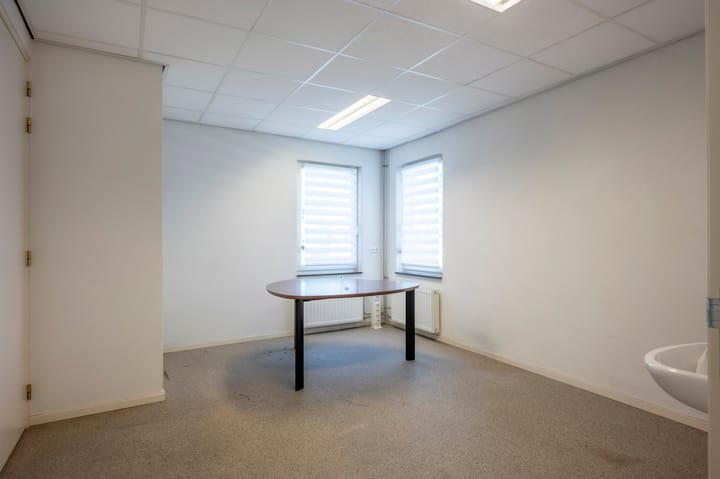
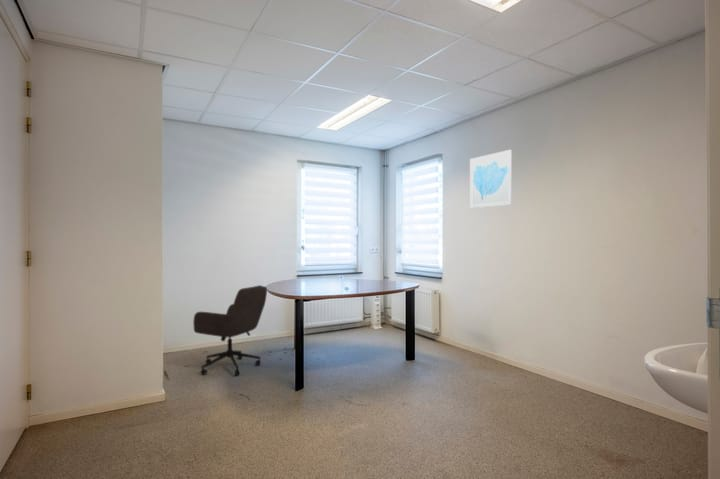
+ office chair [192,284,268,376]
+ wall art [469,149,513,209]
